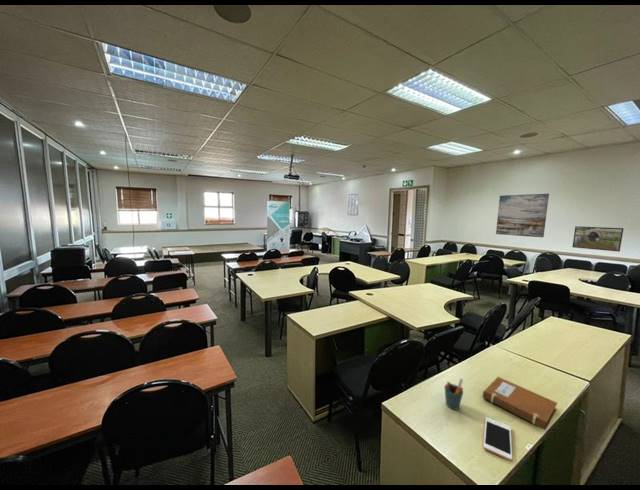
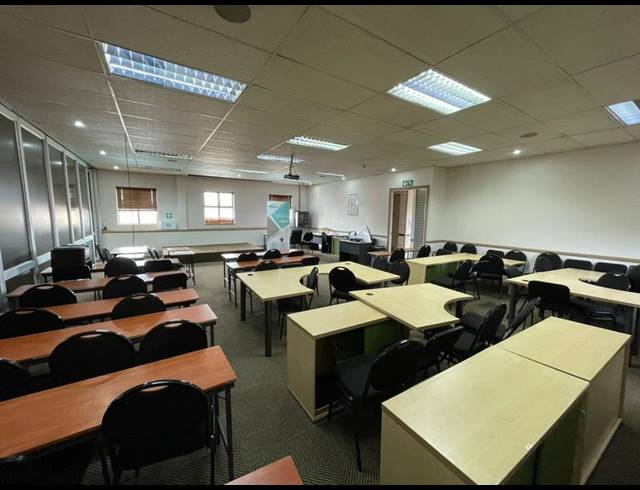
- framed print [572,225,625,253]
- wall art [495,193,550,238]
- pen holder [443,377,464,410]
- cell phone [482,416,513,462]
- notebook [482,376,558,431]
